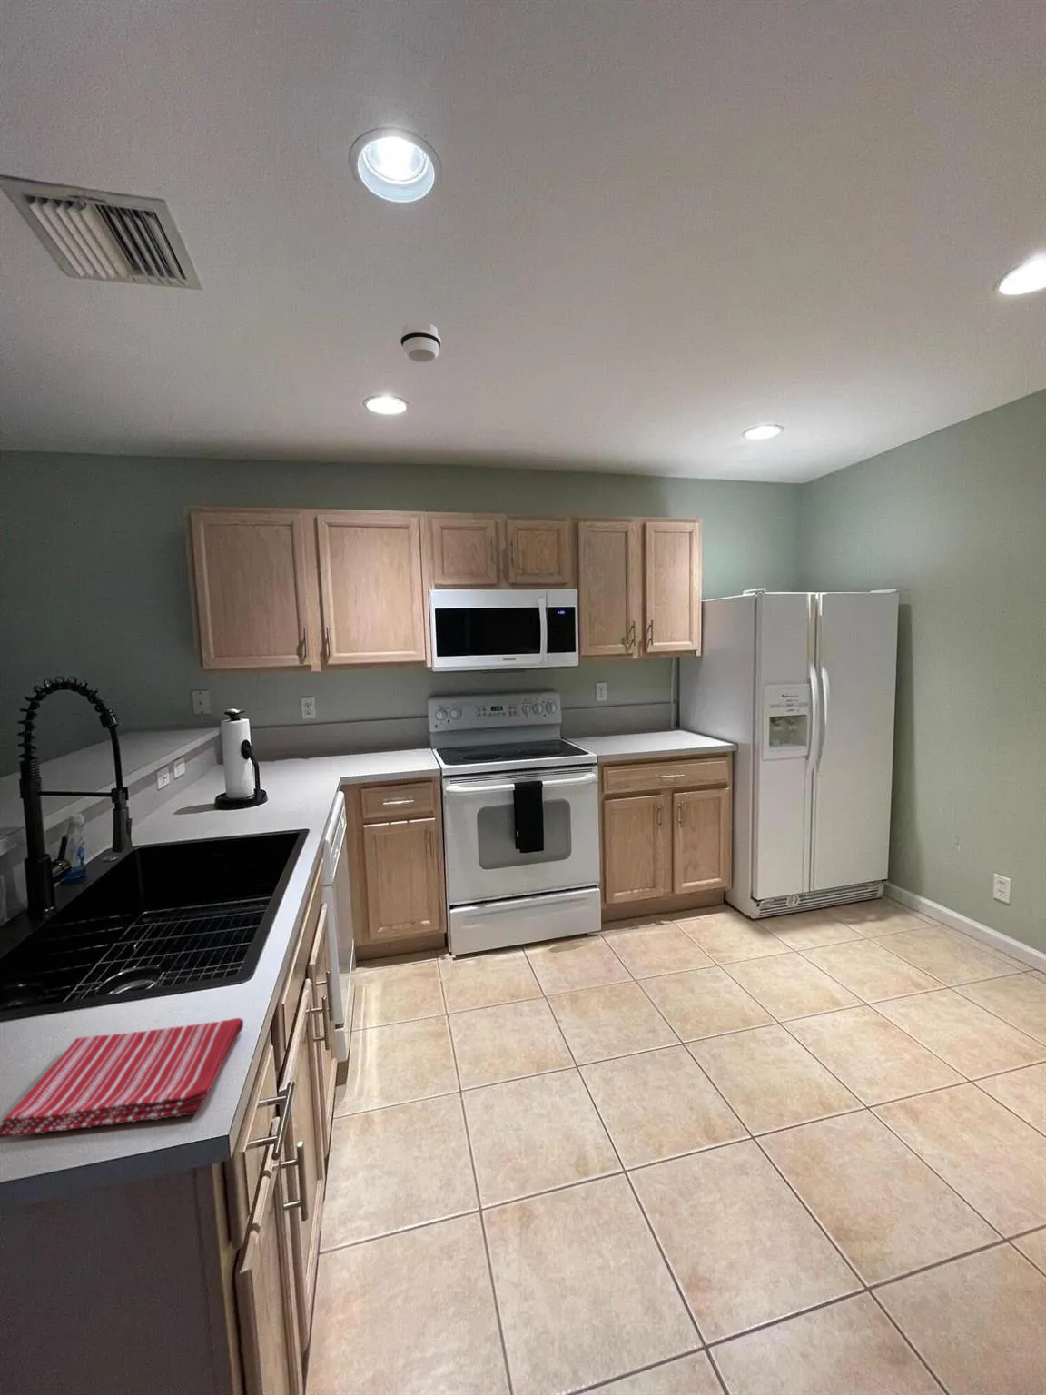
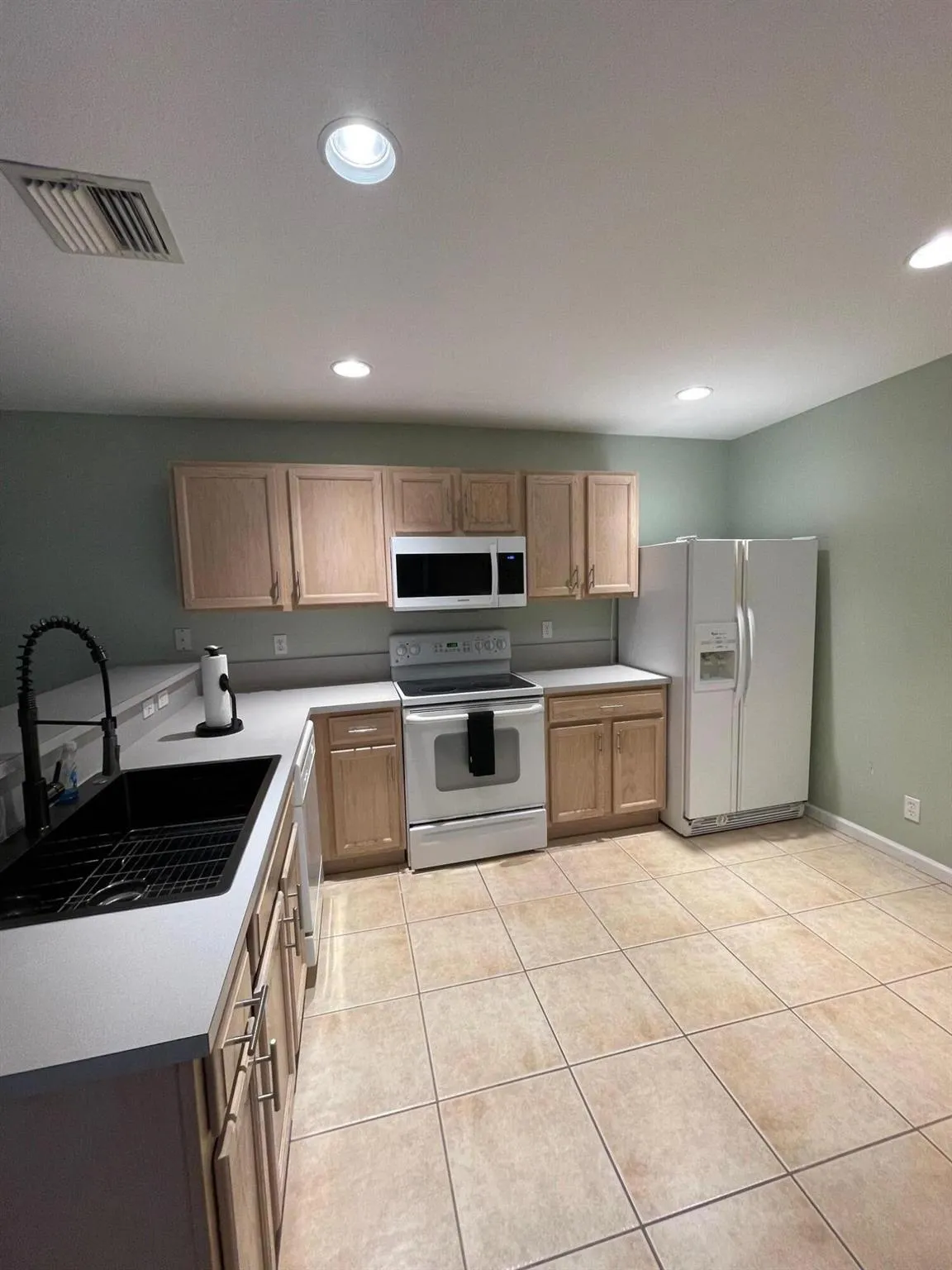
- dish towel [0,1017,244,1139]
- smoke detector [400,321,442,364]
